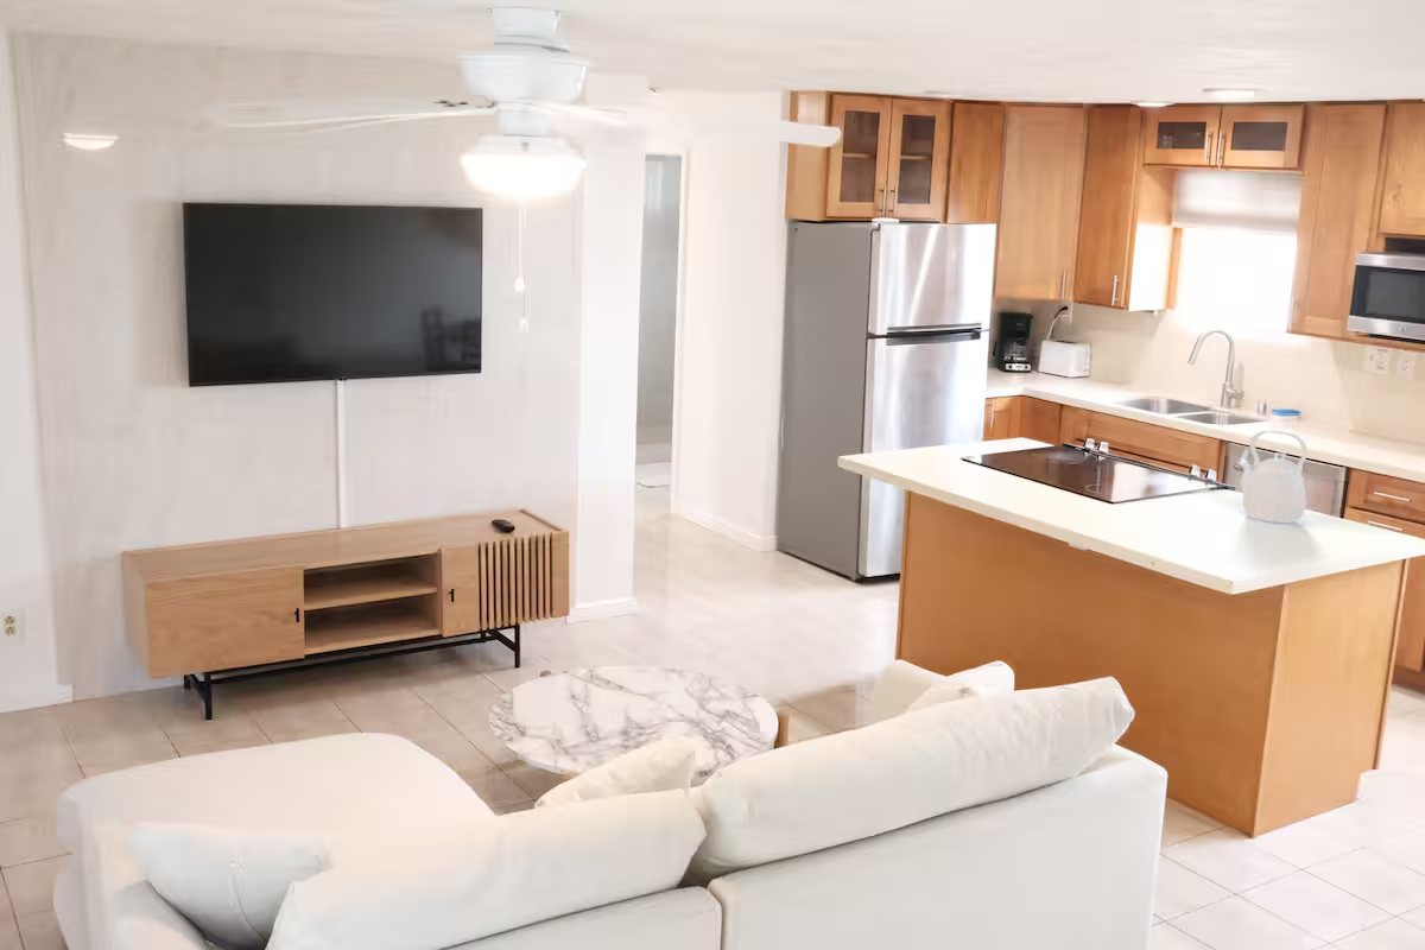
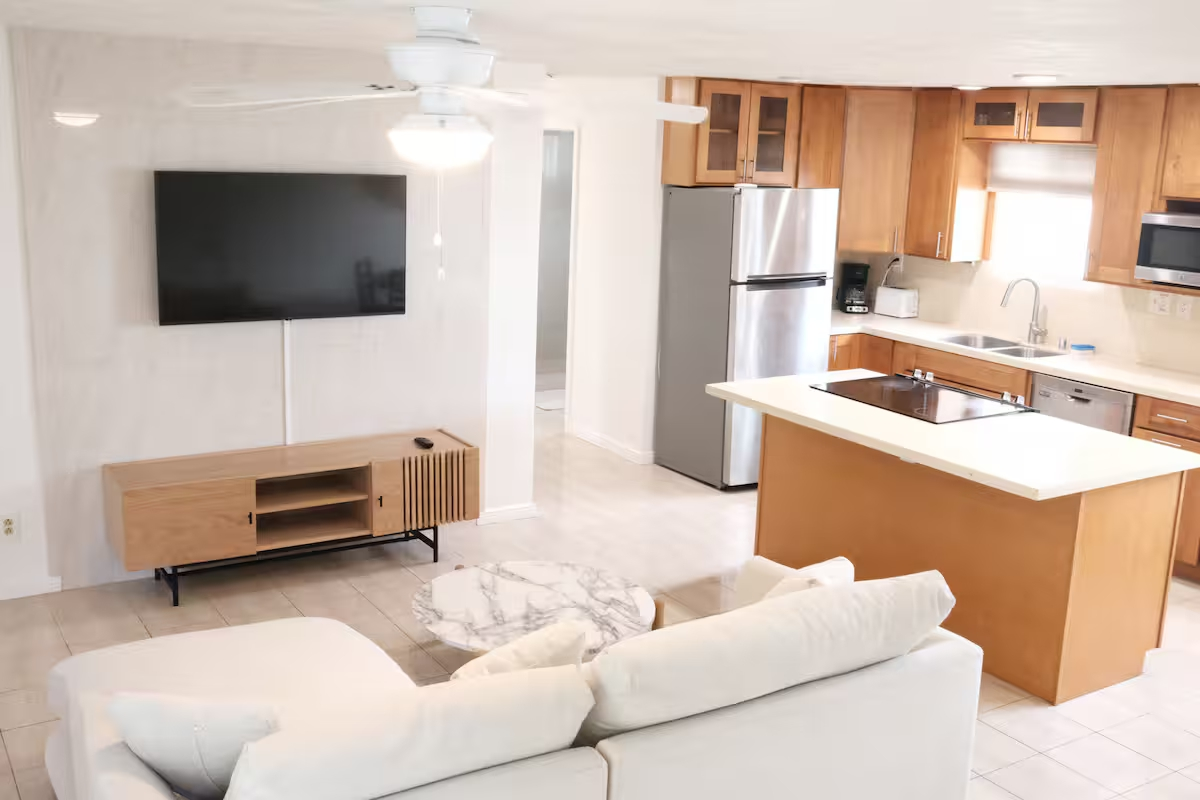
- kettle [1236,430,1309,524]
